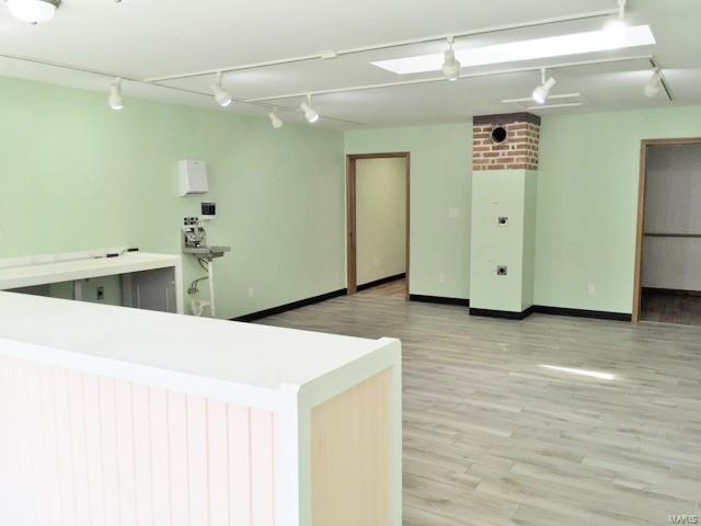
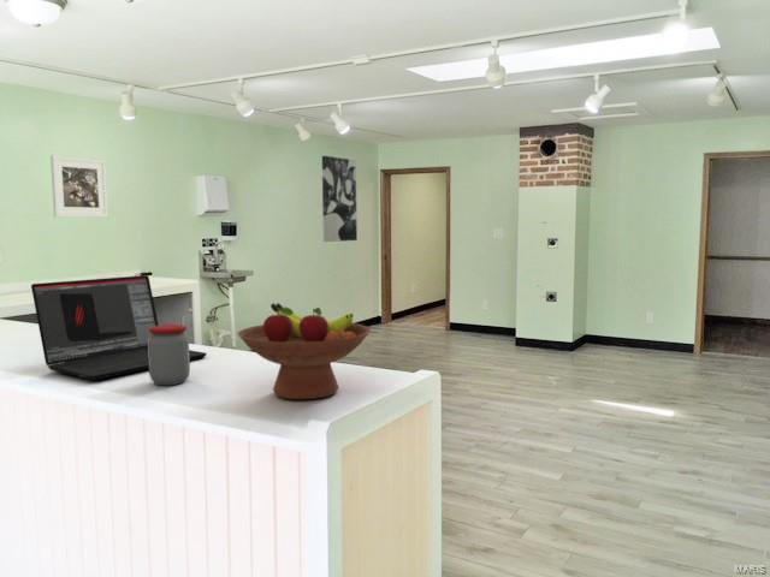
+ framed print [49,155,109,219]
+ wall art [321,155,359,243]
+ fruit bowl [237,302,372,400]
+ jar [148,323,191,386]
+ laptop [30,274,208,381]
